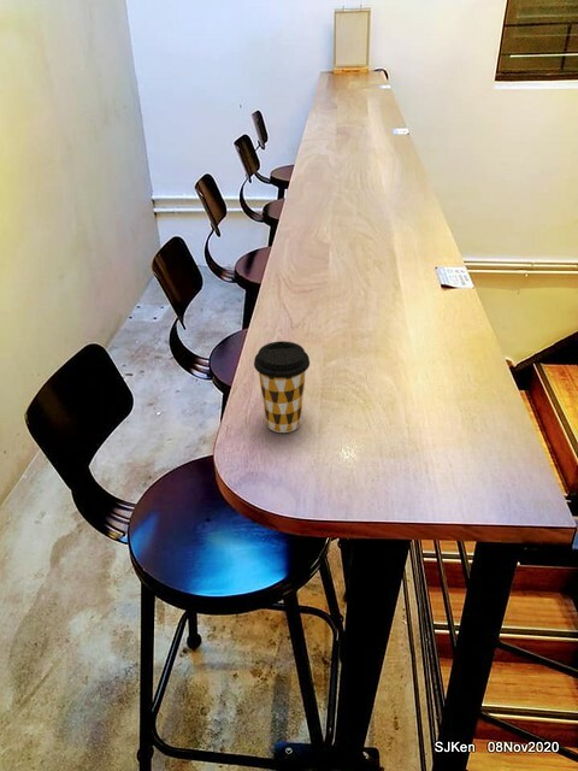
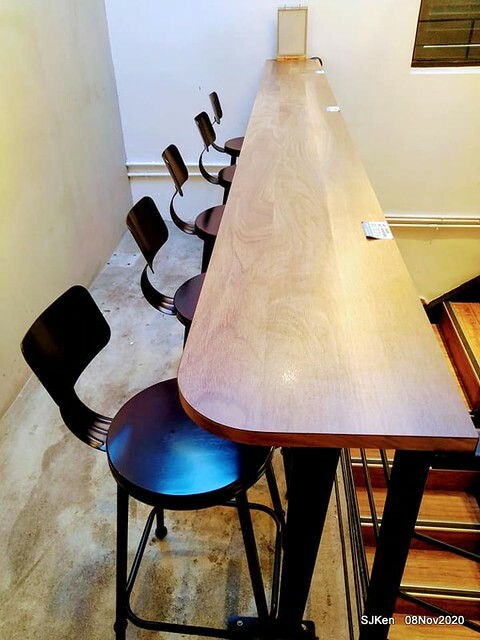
- coffee cup [253,340,311,434]
